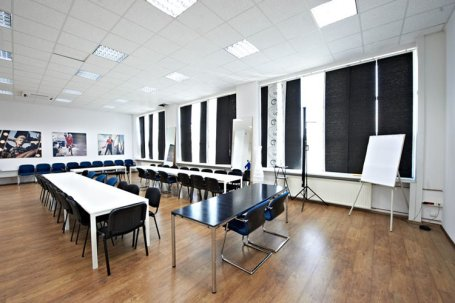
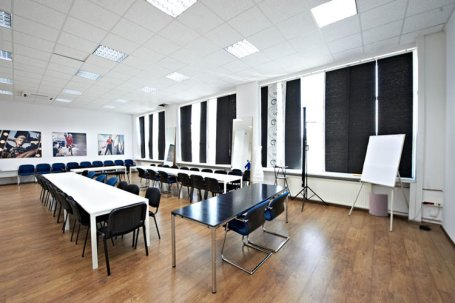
+ waste bin [368,191,389,218]
